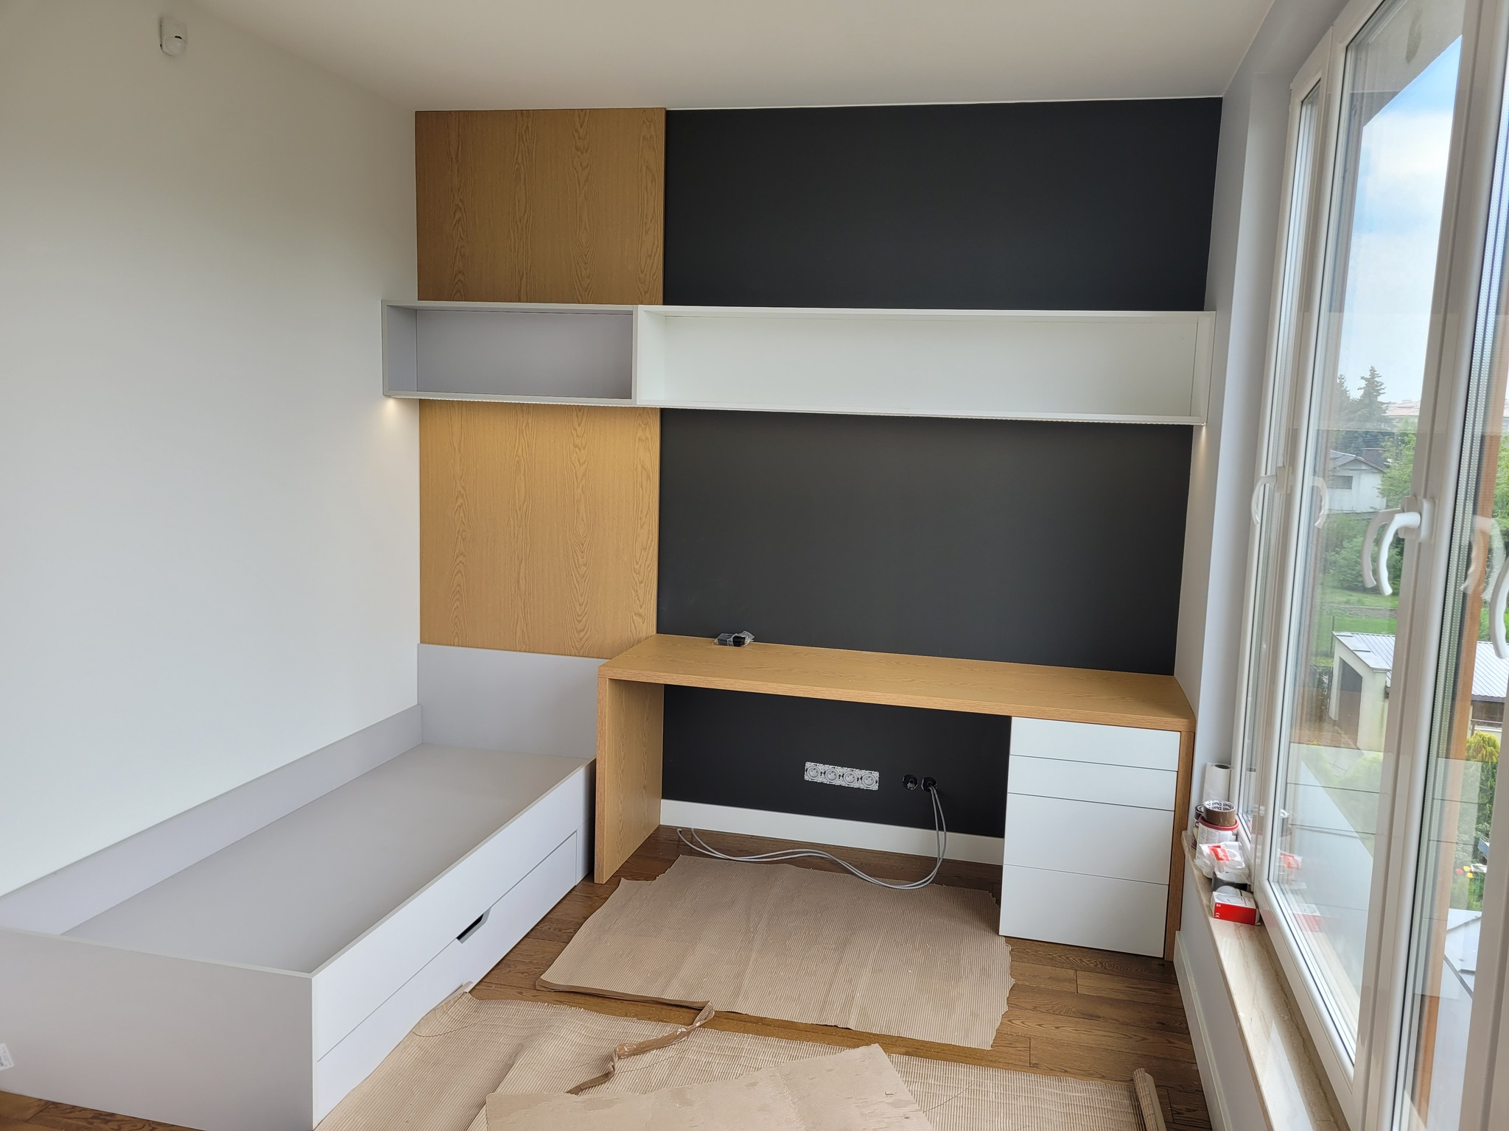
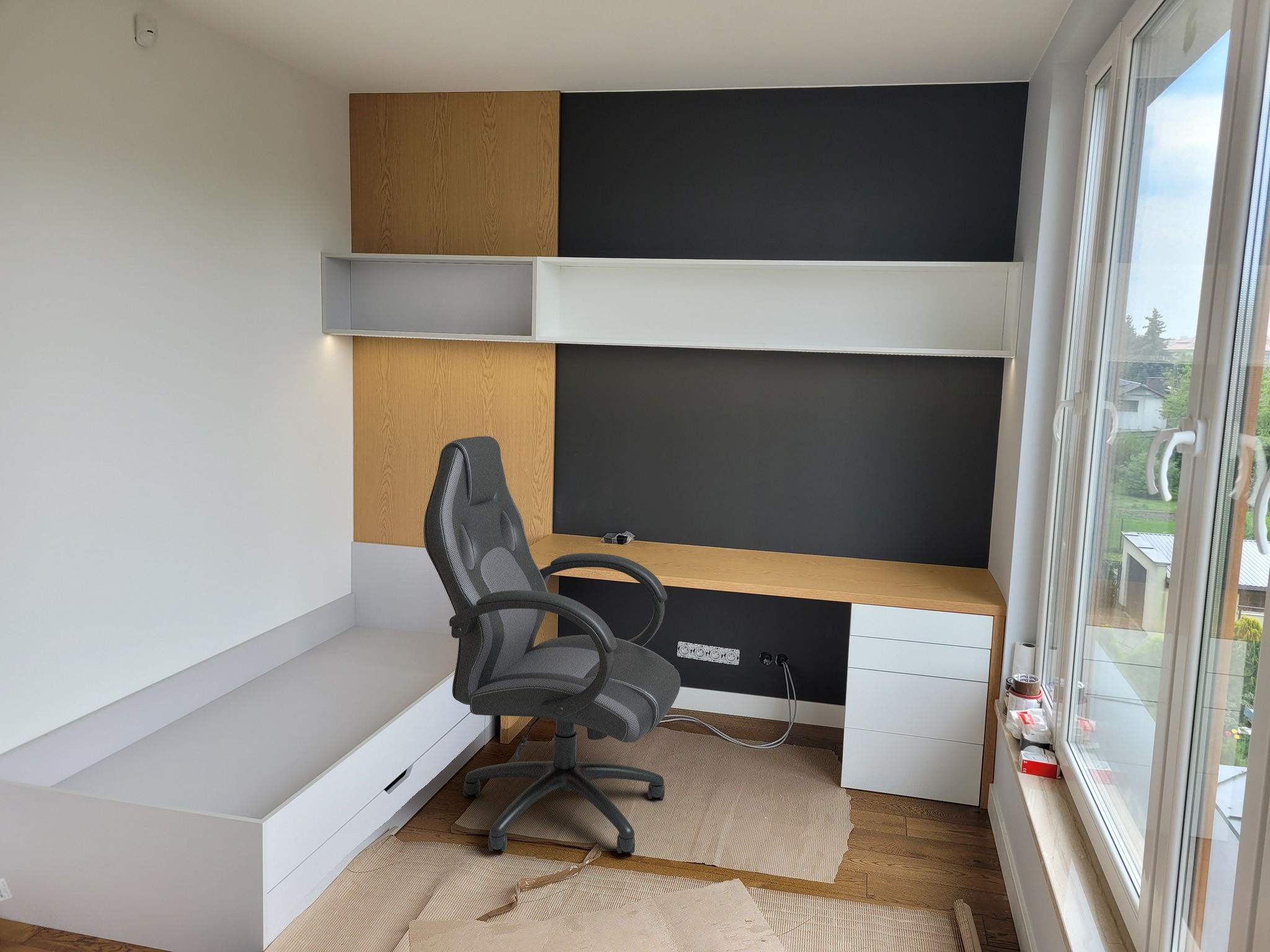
+ chair [423,436,681,854]
